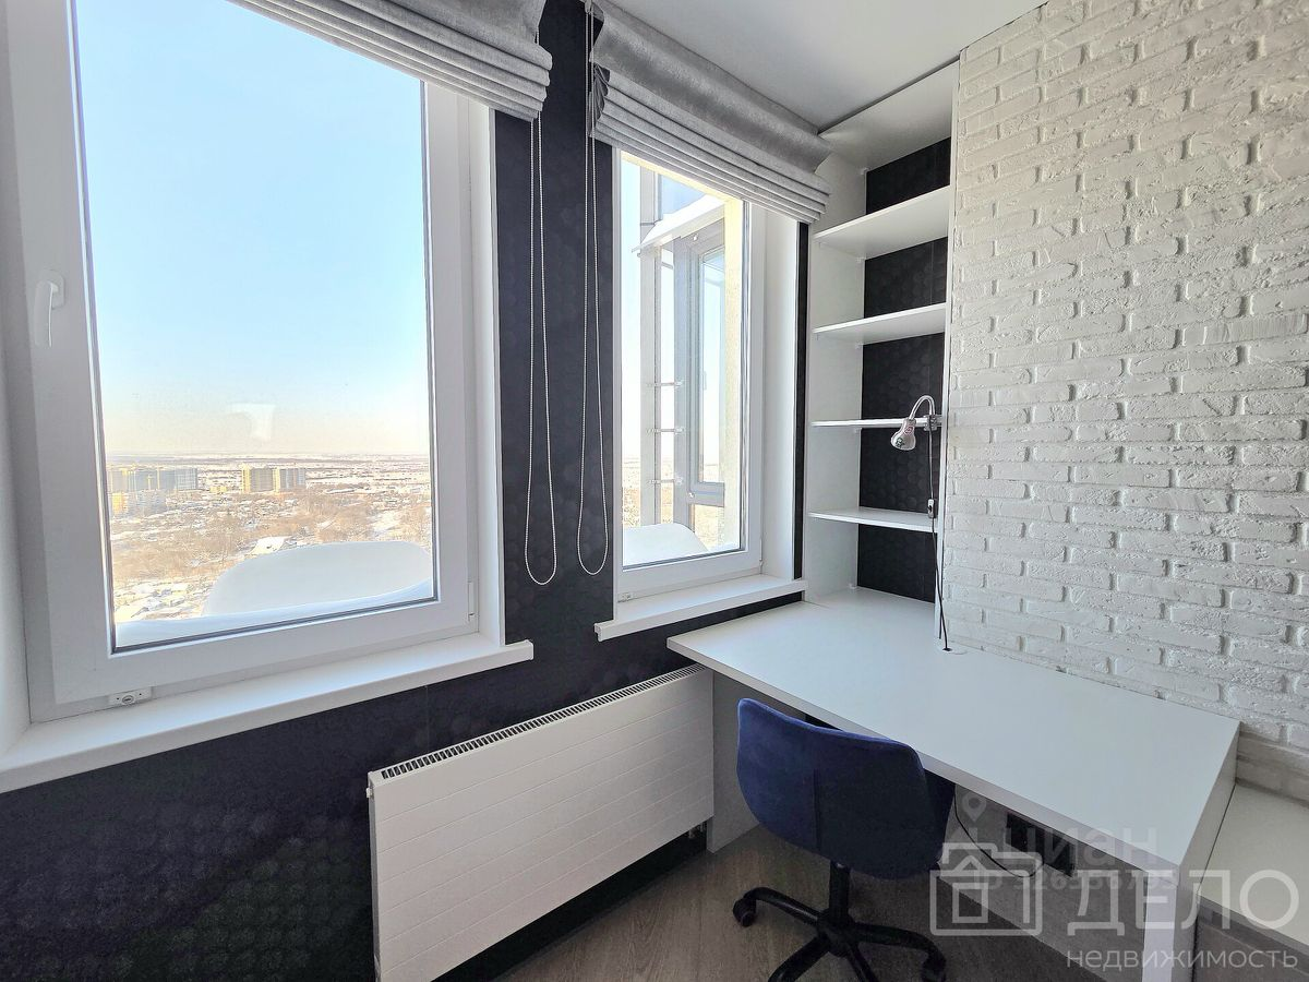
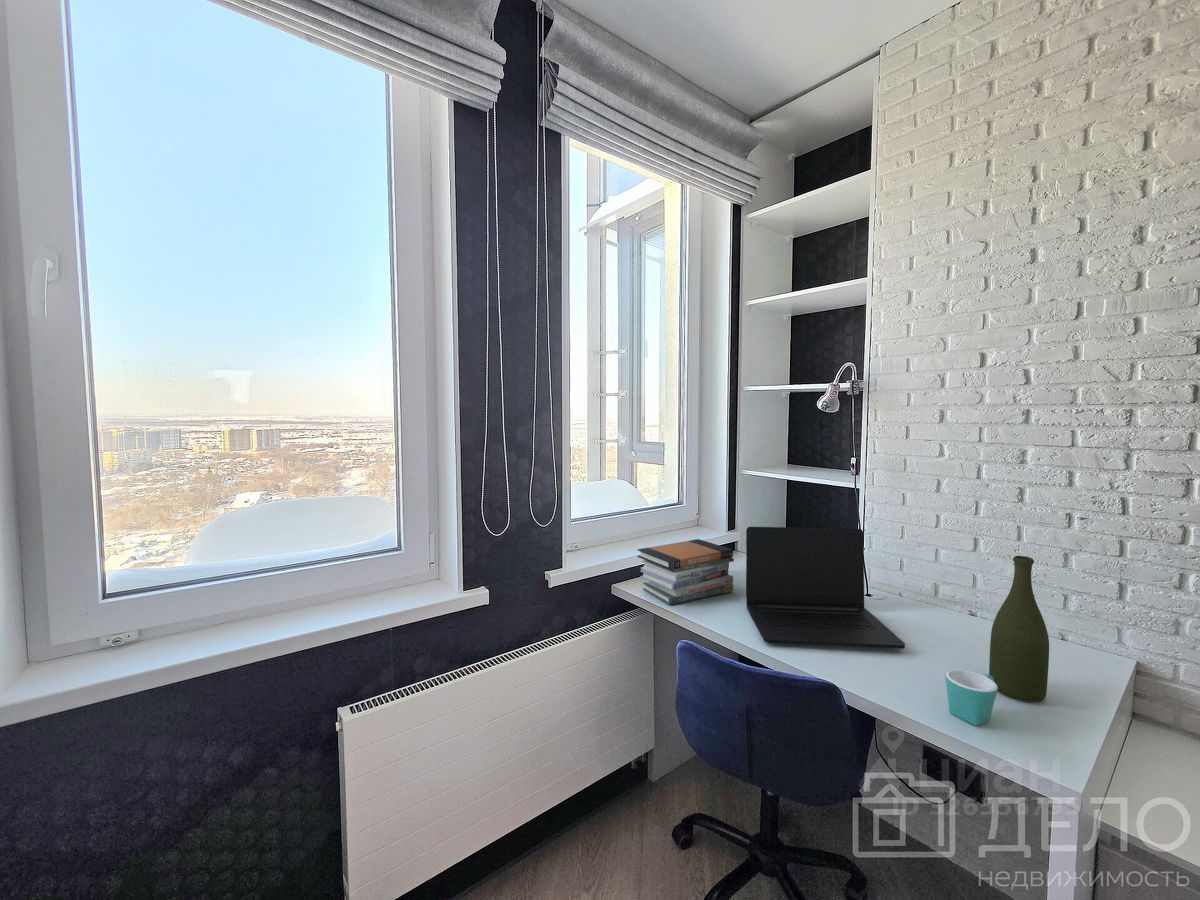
+ book stack [637,538,735,606]
+ laptop [745,526,906,650]
+ mug [944,669,998,726]
+ bottle [988,555,1050,703]
